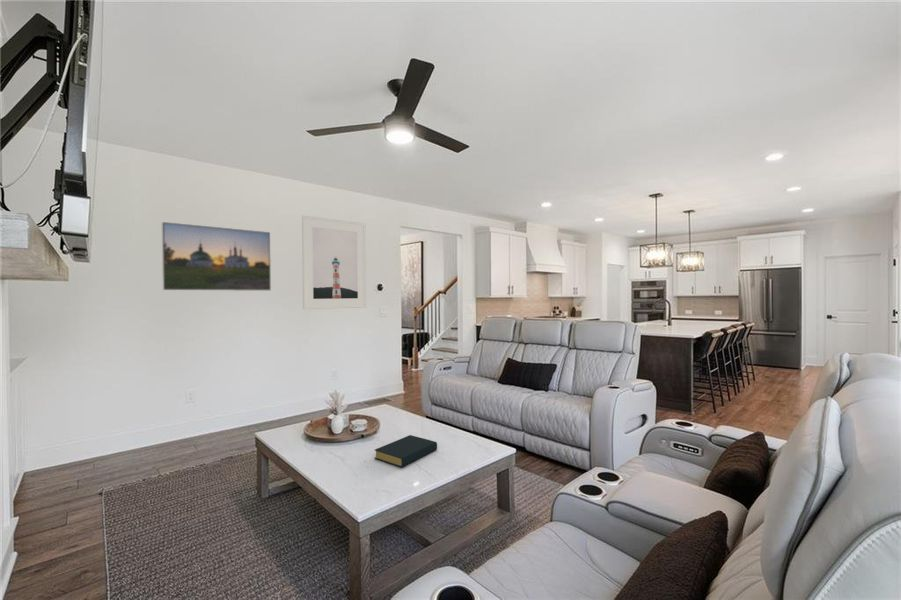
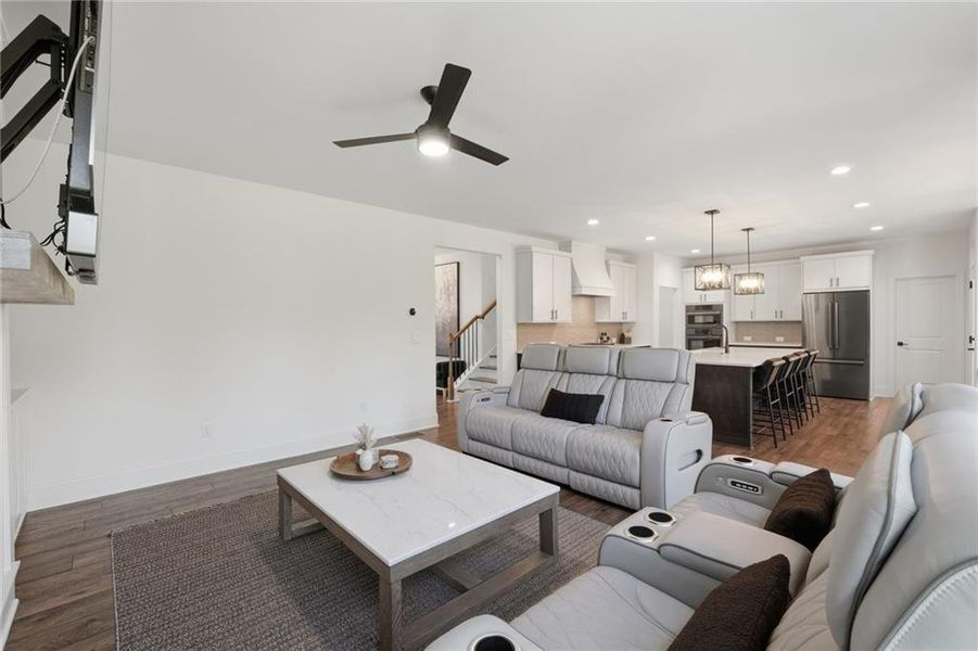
- hardback book [374,434,438,468]
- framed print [301,215,367,310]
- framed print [161,221,272,292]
